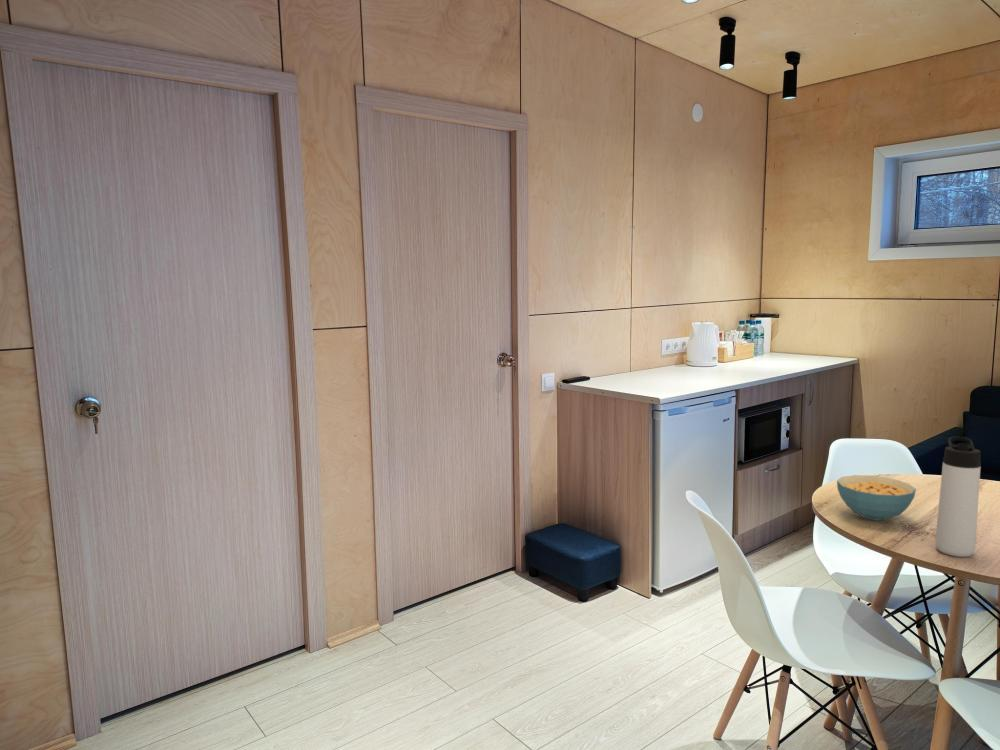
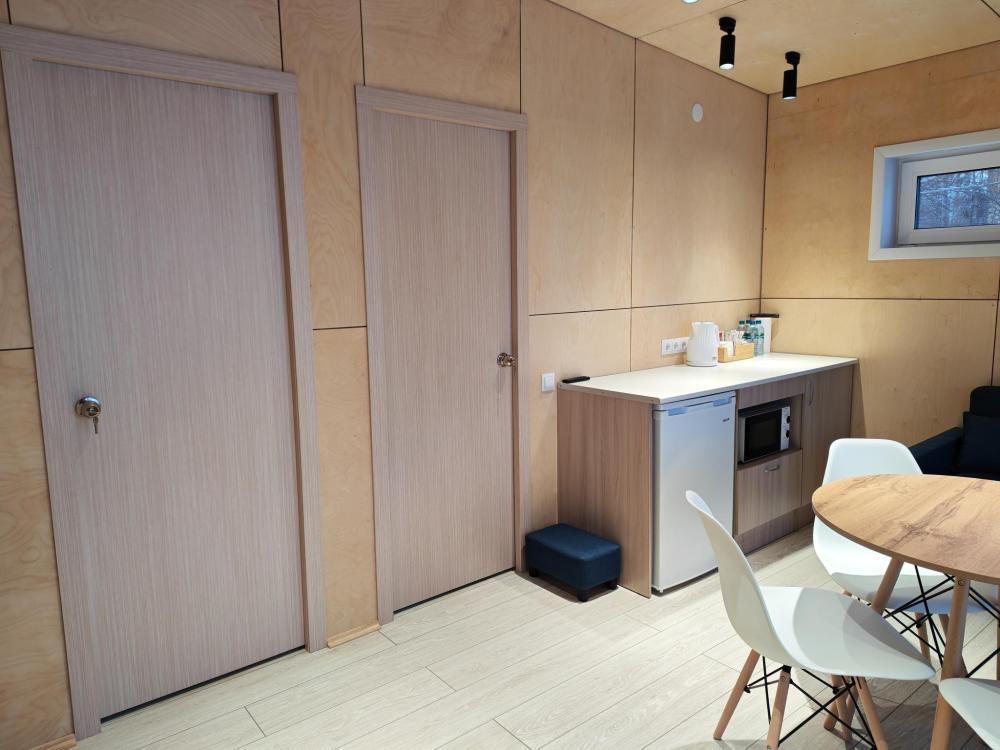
- thermos bottle [934,436,982,558]
- cereal bowl [836,474,917,522]
